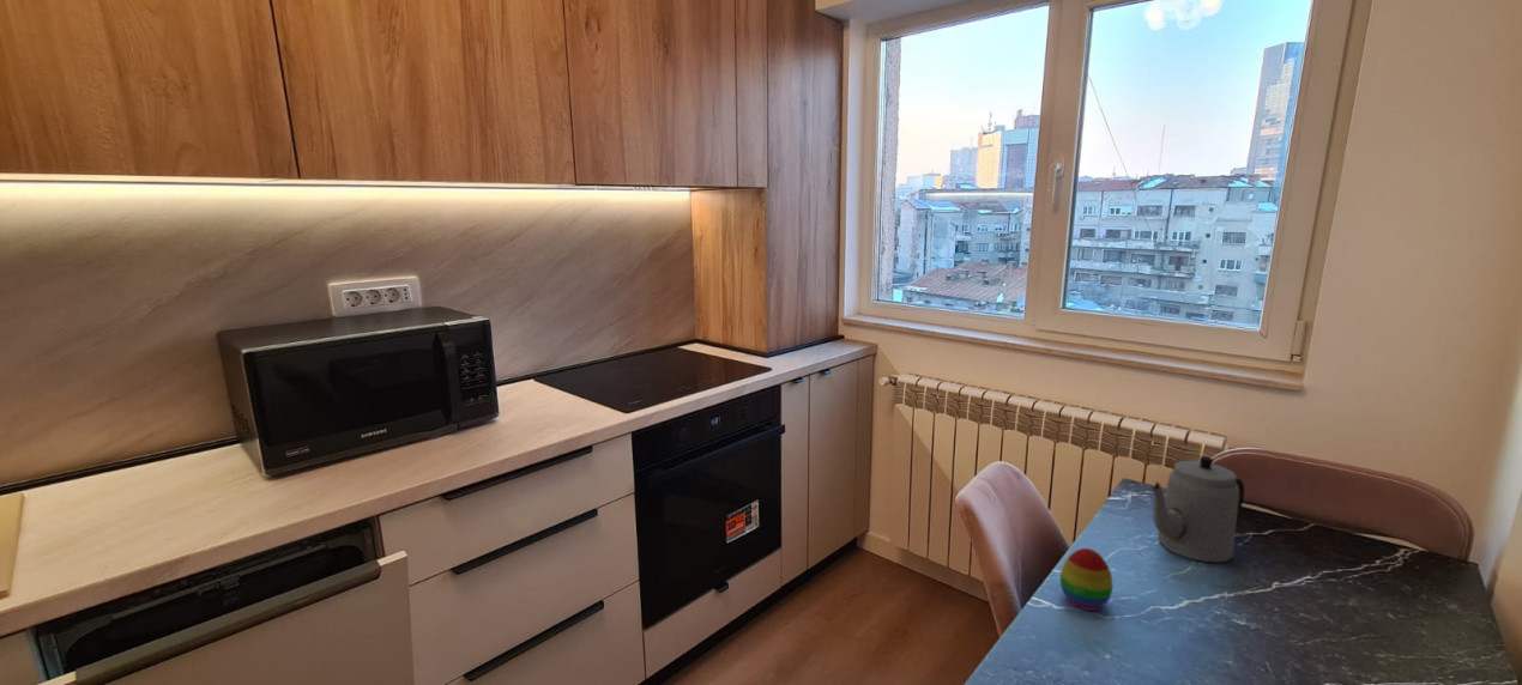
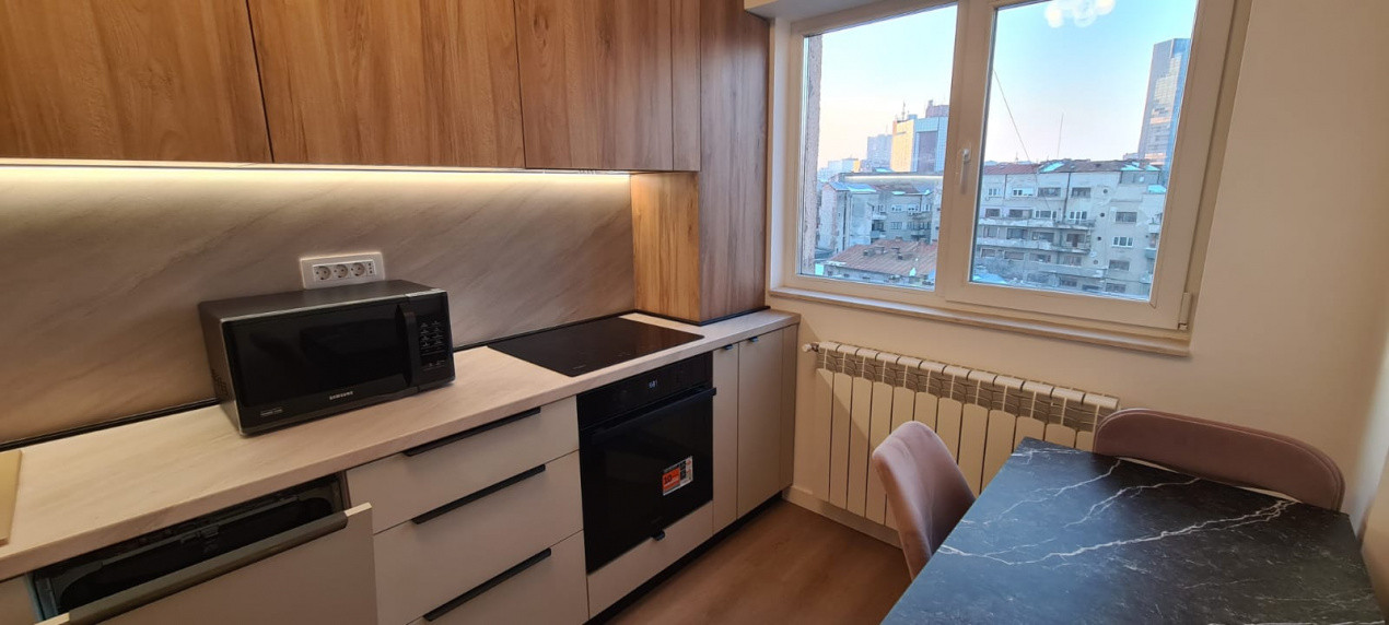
- decorative egg [1059,547,1113,612]
- teapot [1149,455,1245,564]
